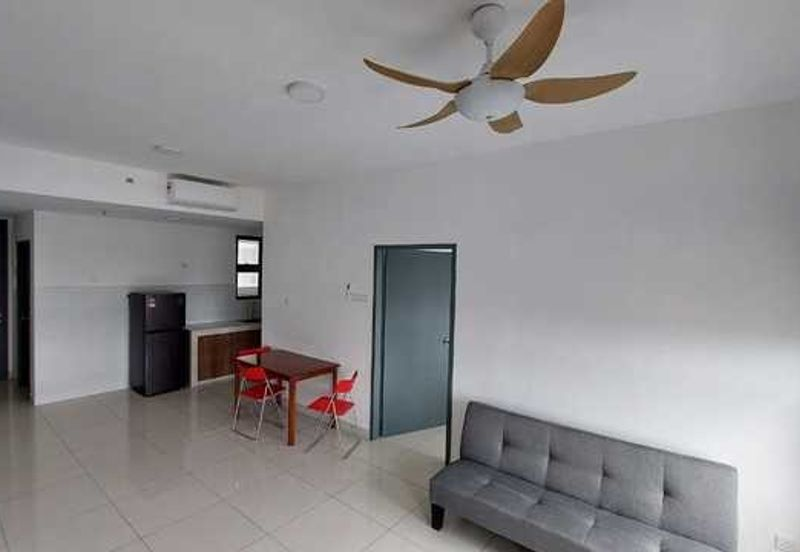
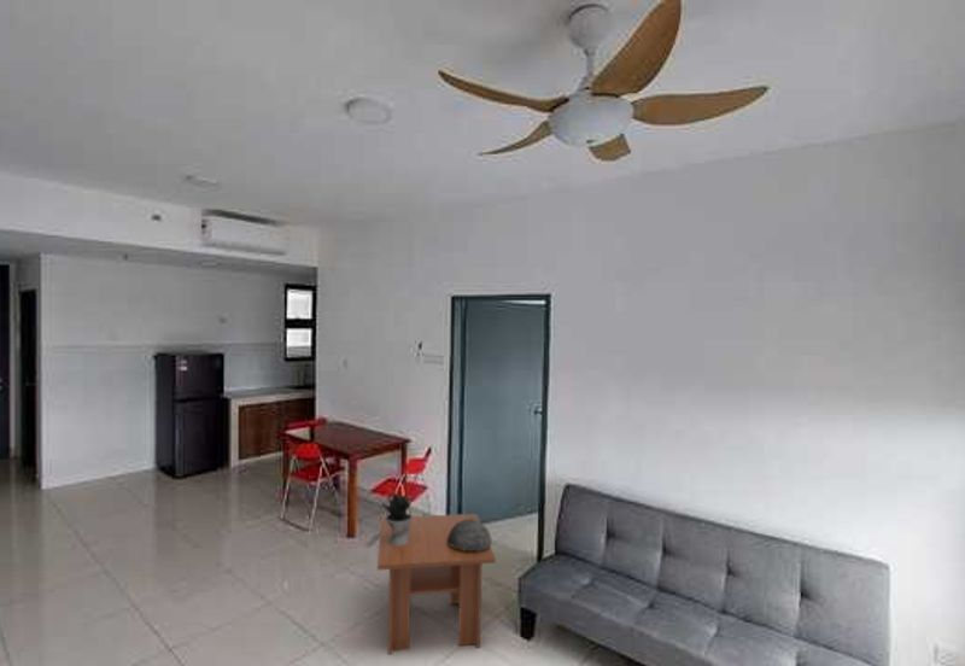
+ decorative bowl [448,519,493,551]
+ coffee table [376,513,497,656]
+ potted plant [378,485,416,545]
